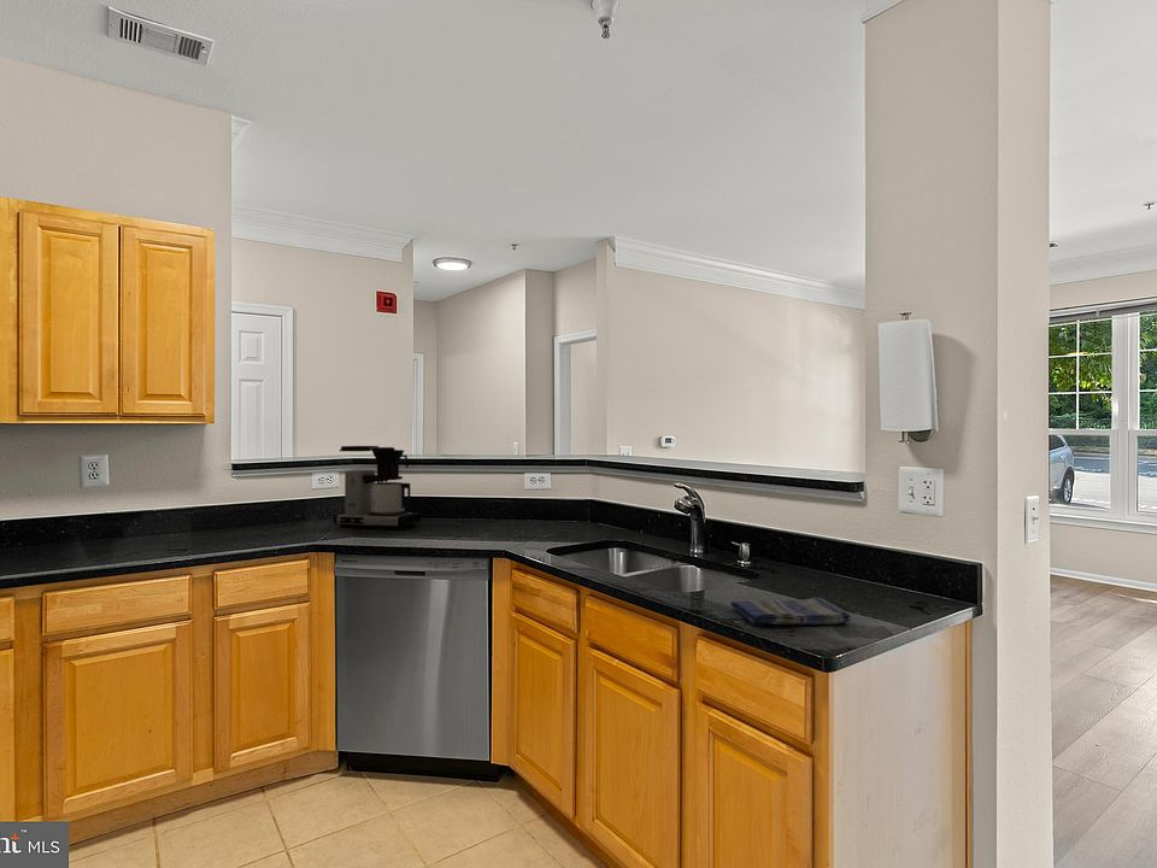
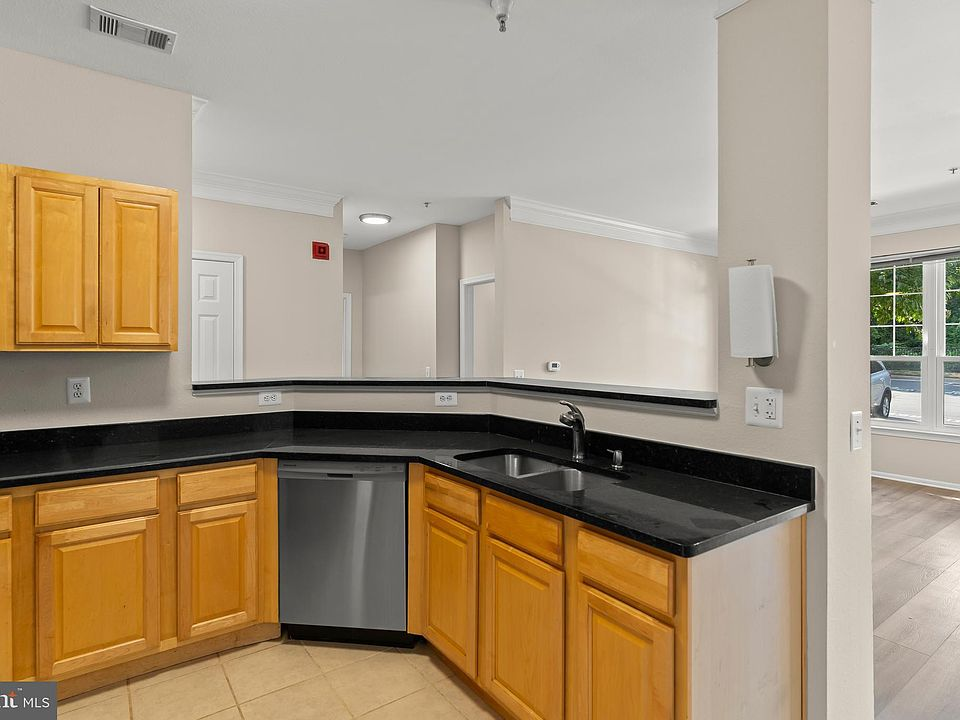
- coffee maker [333,445,422,530]
- dish towel [729,597,852,627]
